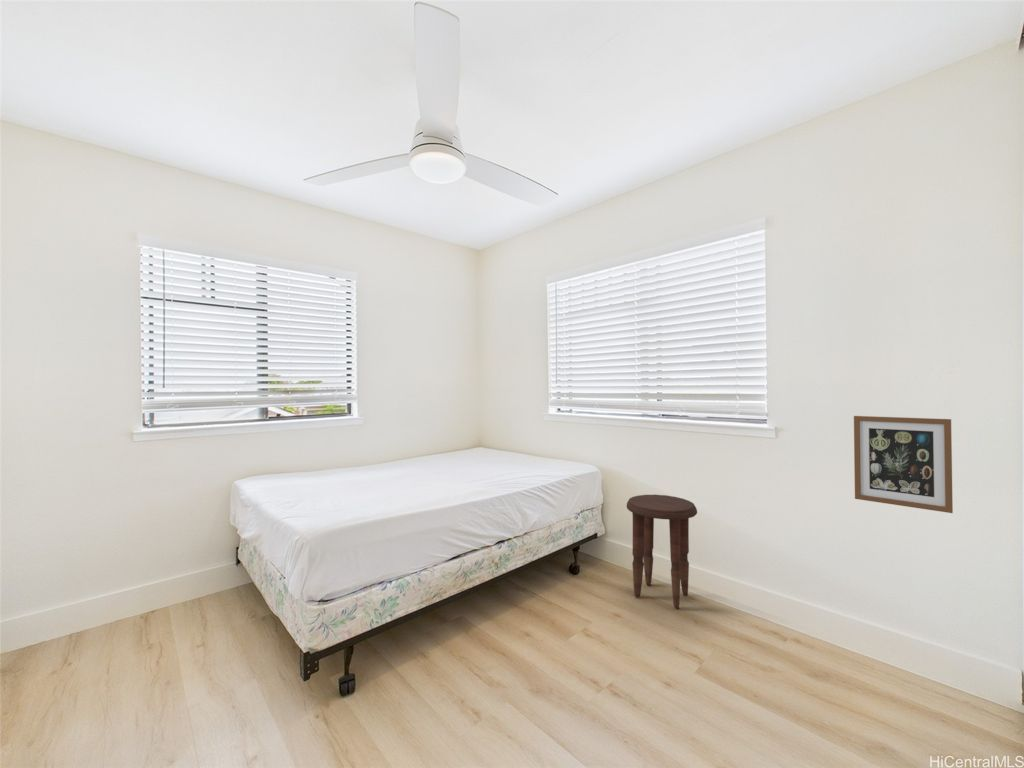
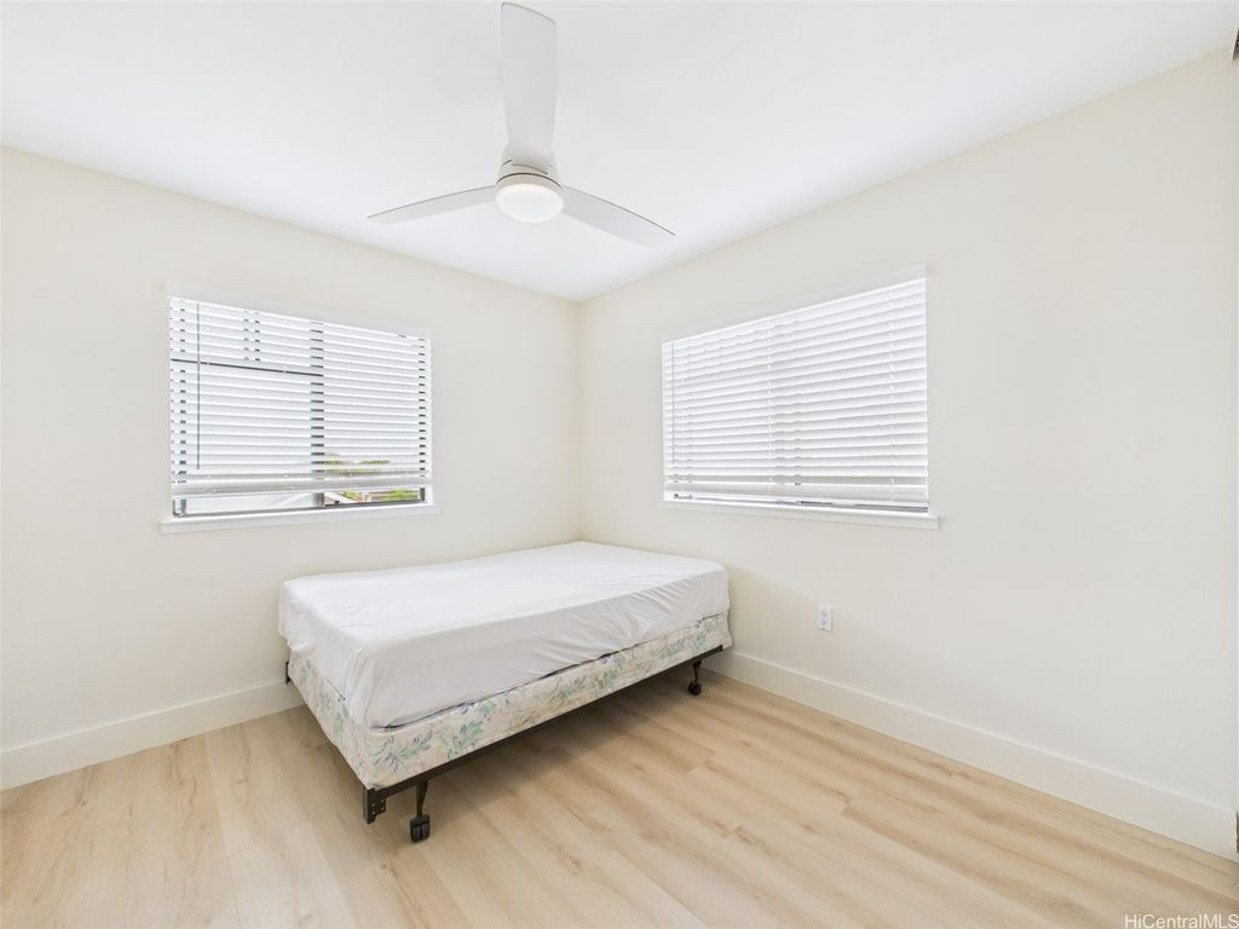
- side table [626,494,698,610]
- wall art [853,415,954,514]
